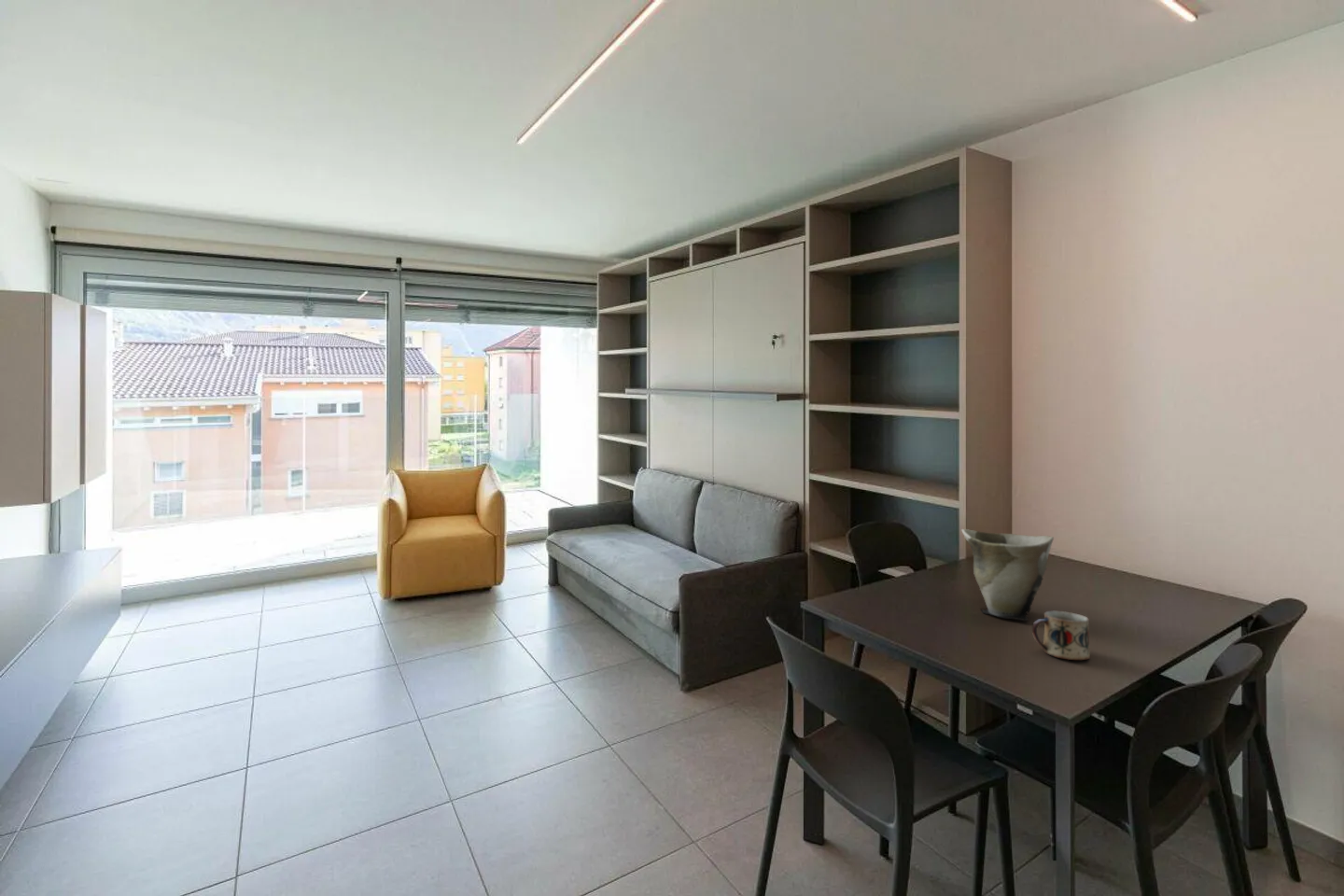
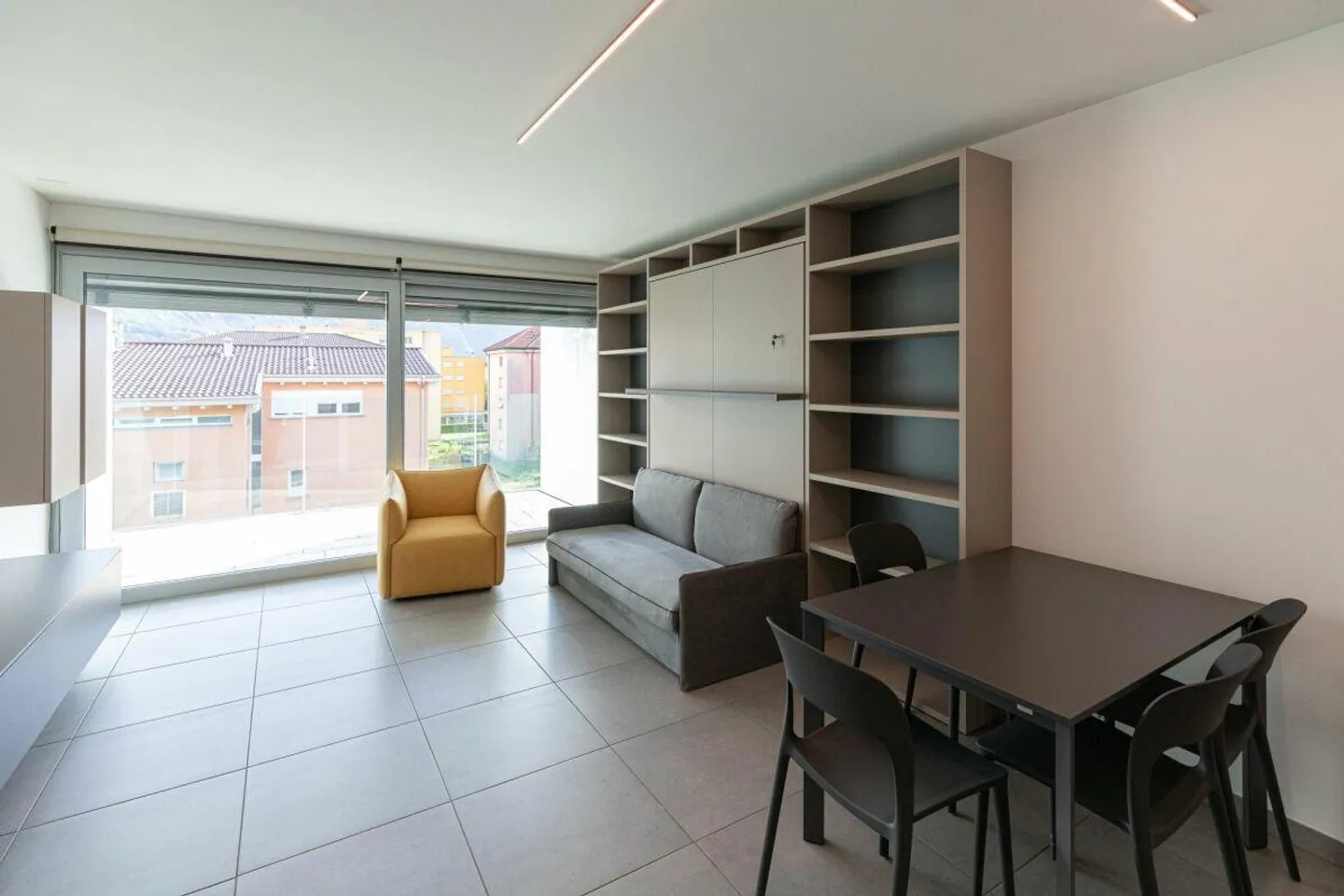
- vase [960,528,1055,622]
- mug [1031,610,1091,661]
